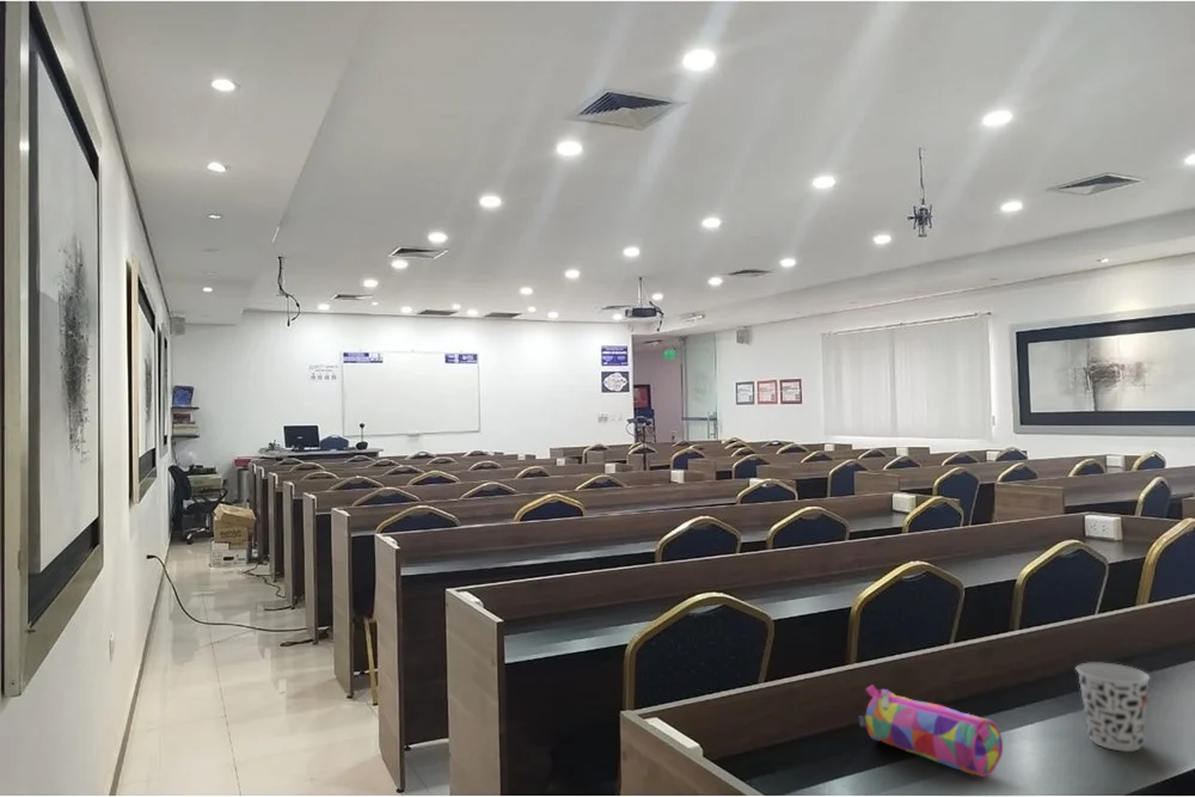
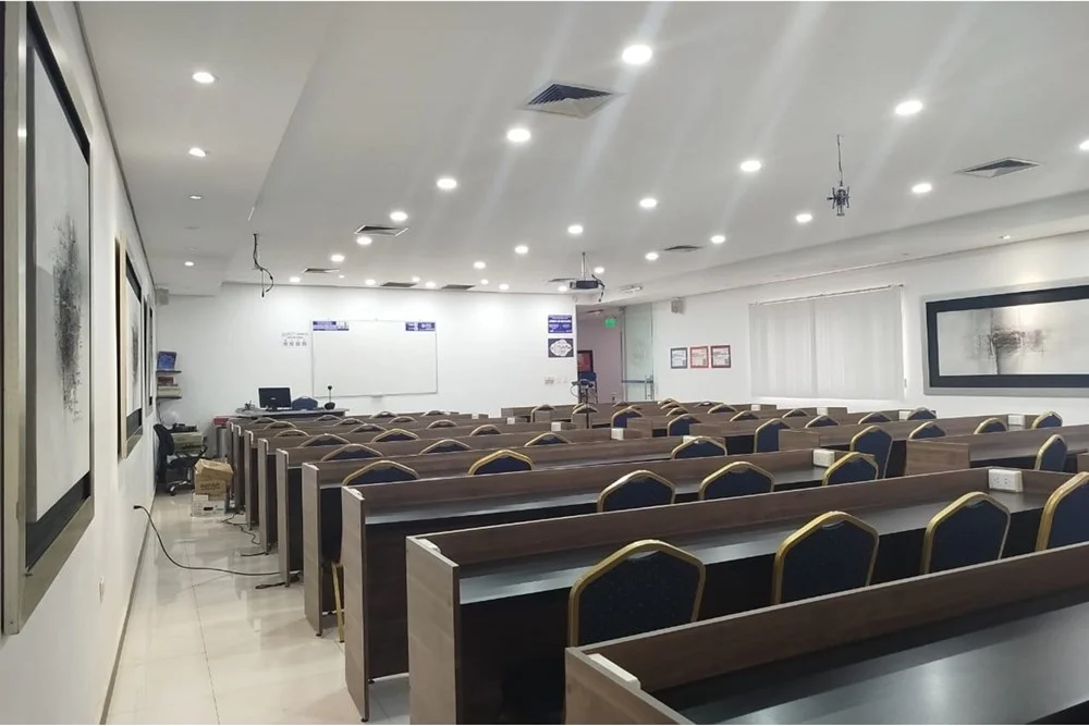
- cup [1076,662,1151,753]
- pencil case [857,683,1004,778]
